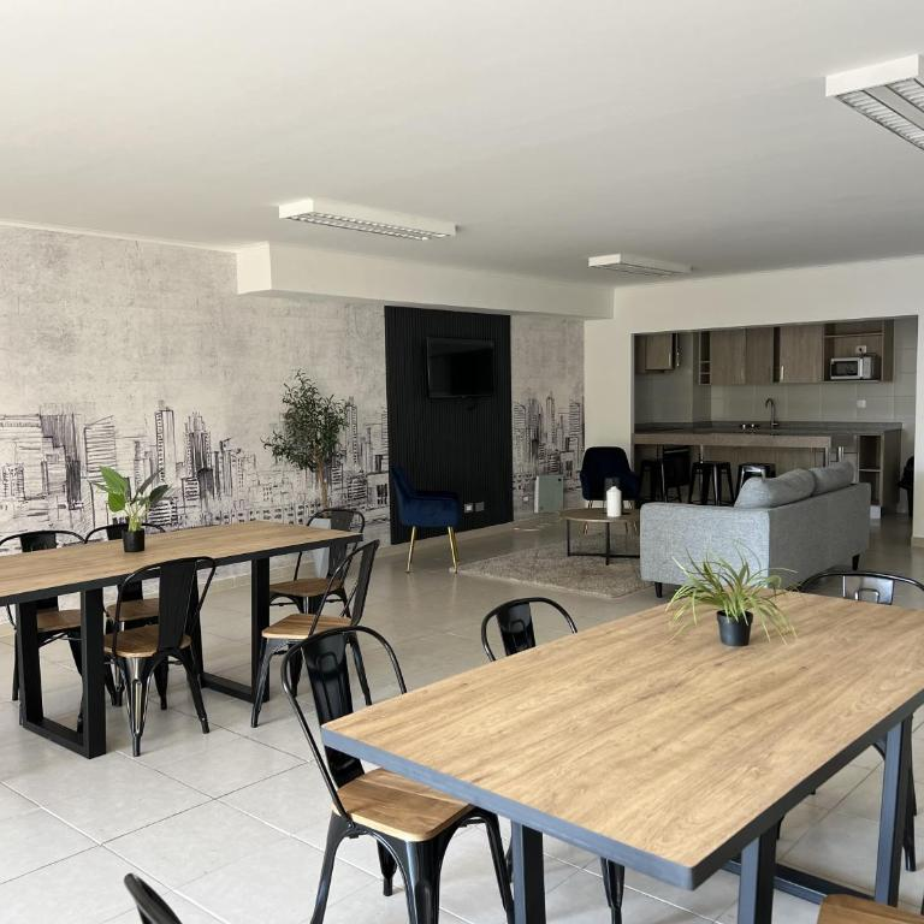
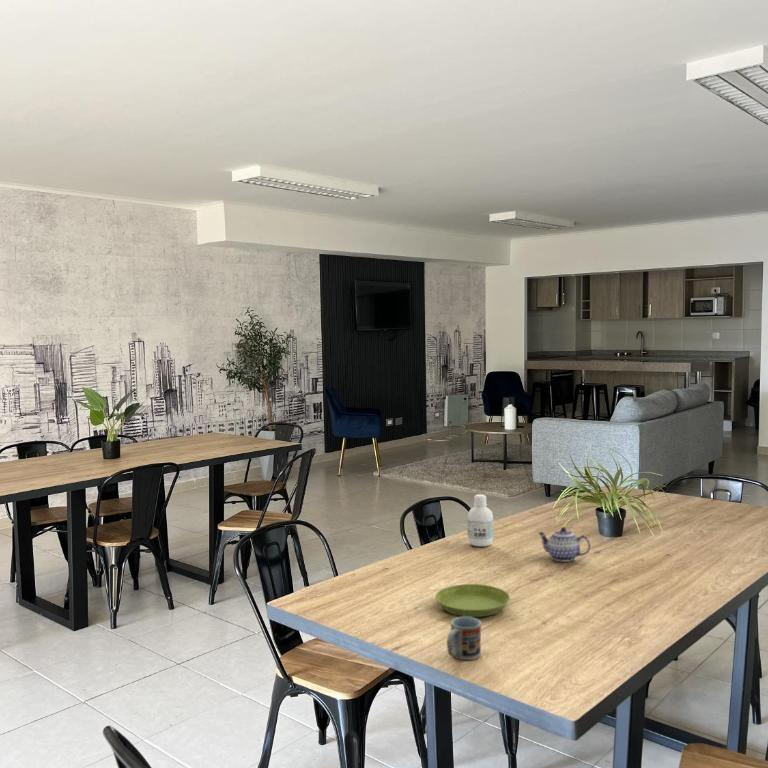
+ saucer [434,583,511,618]
+ teapot [537,526,592,563]
+ cup [446,616,482,661]
+ bottle [466,493,494,548]
